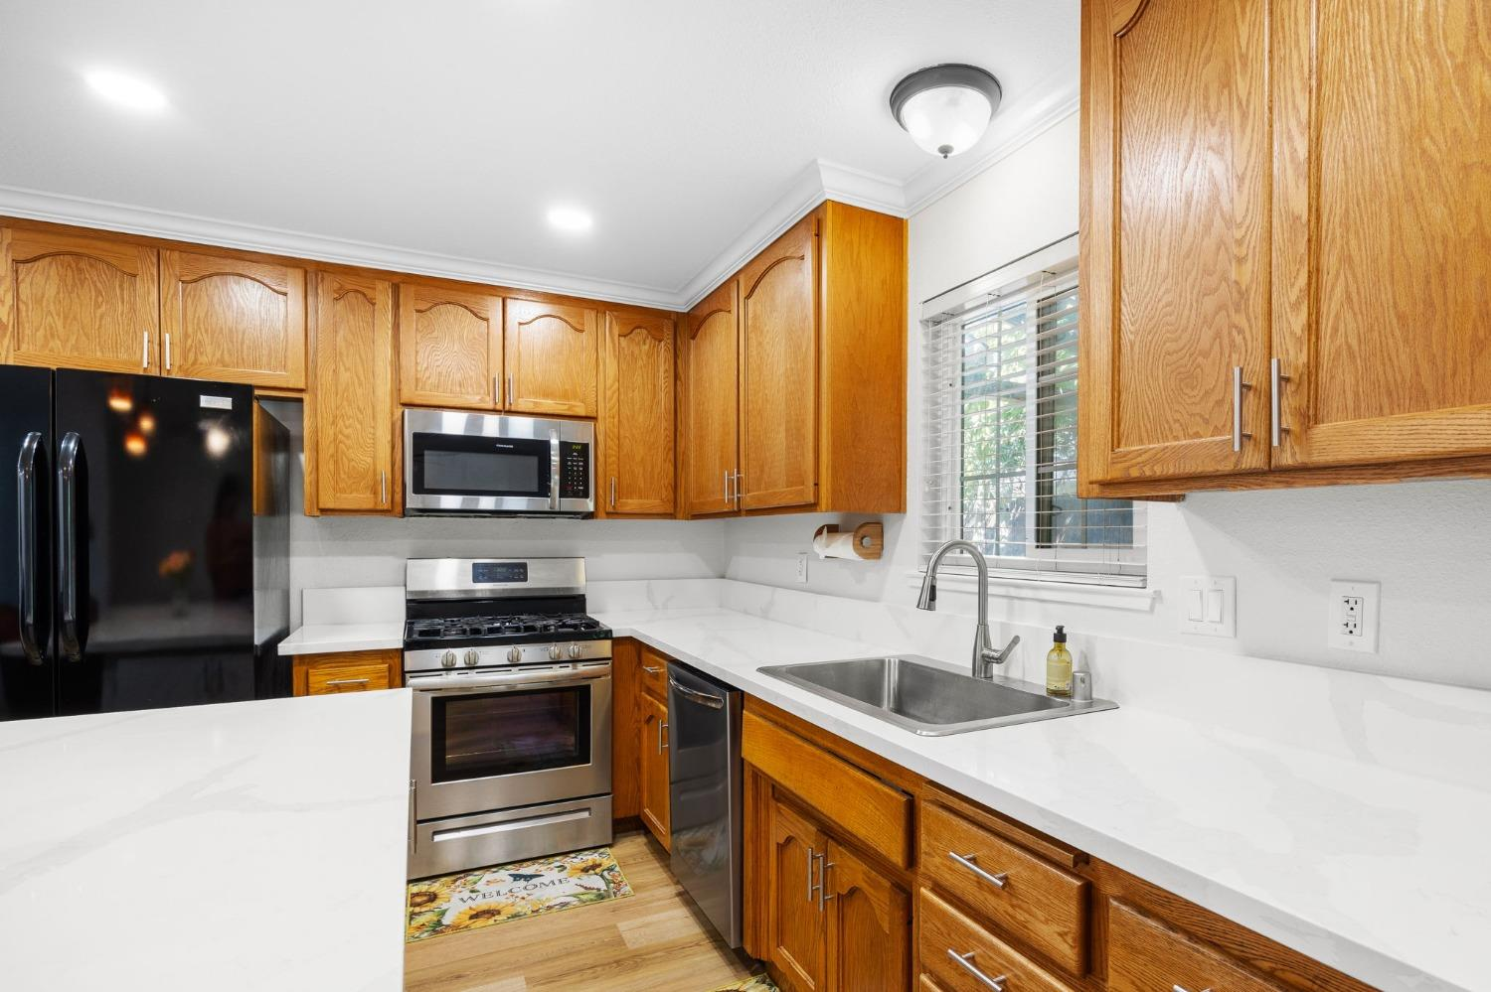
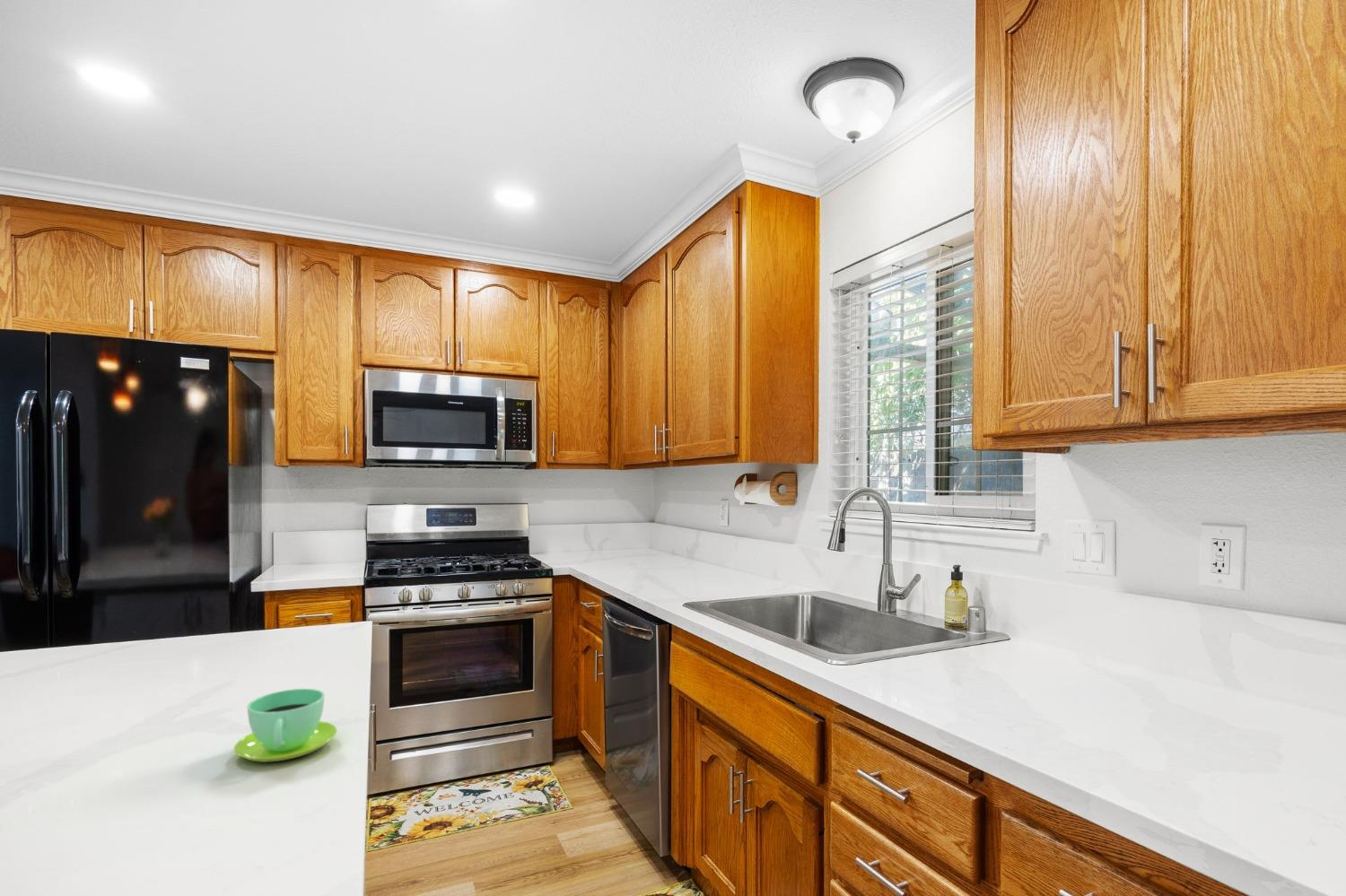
+ cup [233,688,337,763]
